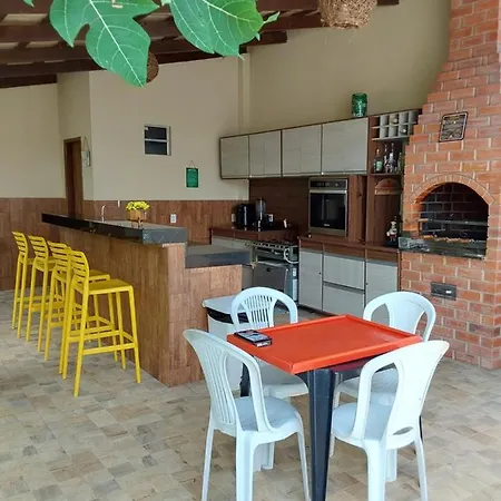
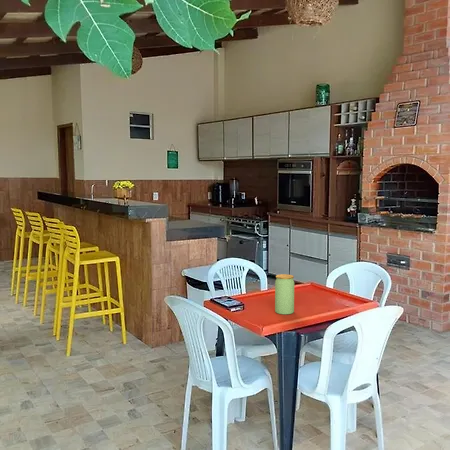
+ jar [274,273,295,315]
